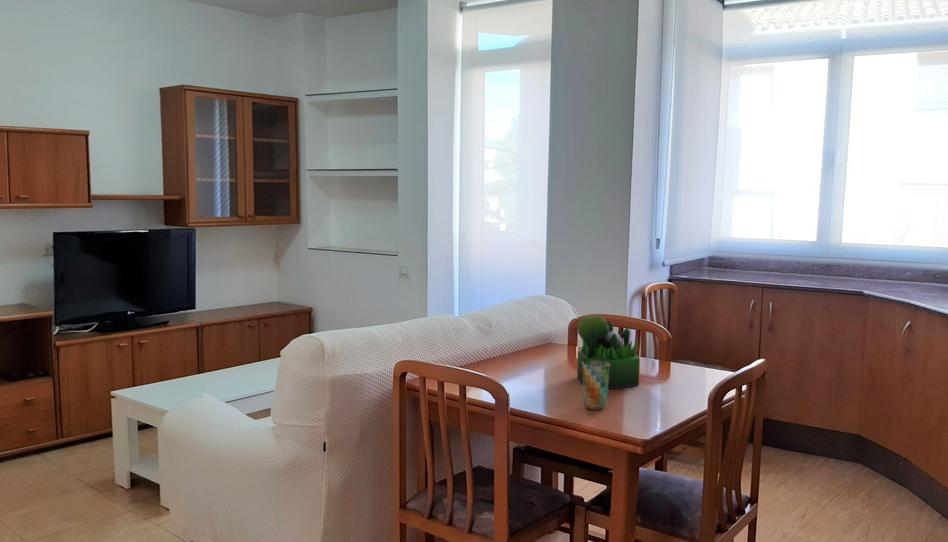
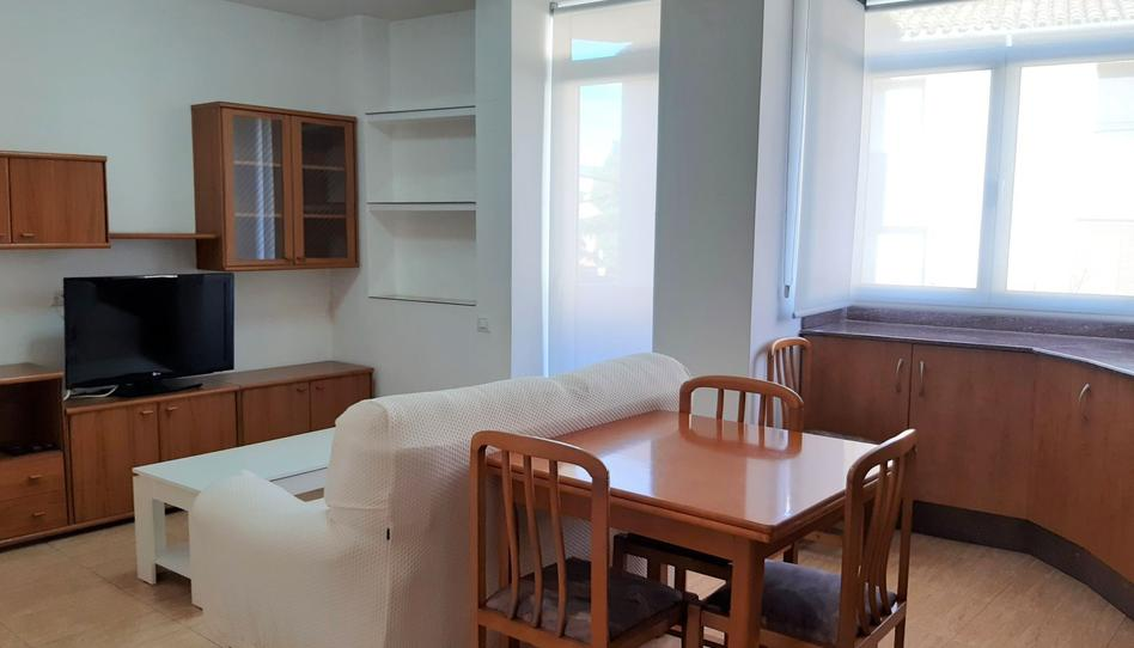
- cup [582,360,610,411]
- plant [576,315,641,390]
